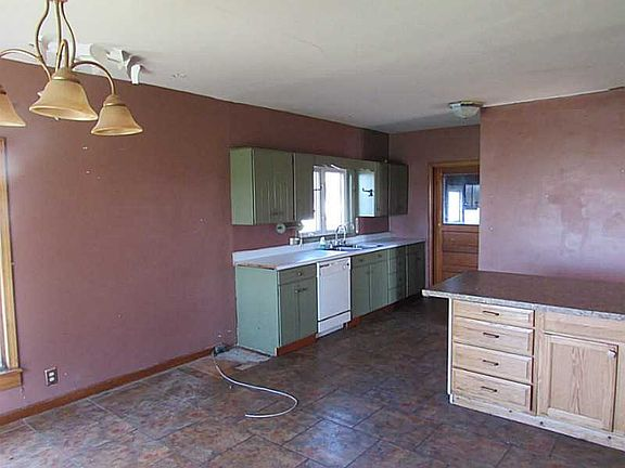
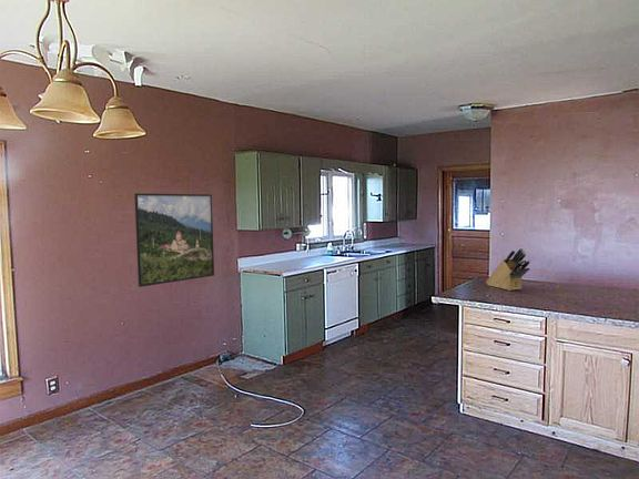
+ knife block [485,247,531,292]
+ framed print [133,192,215,288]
